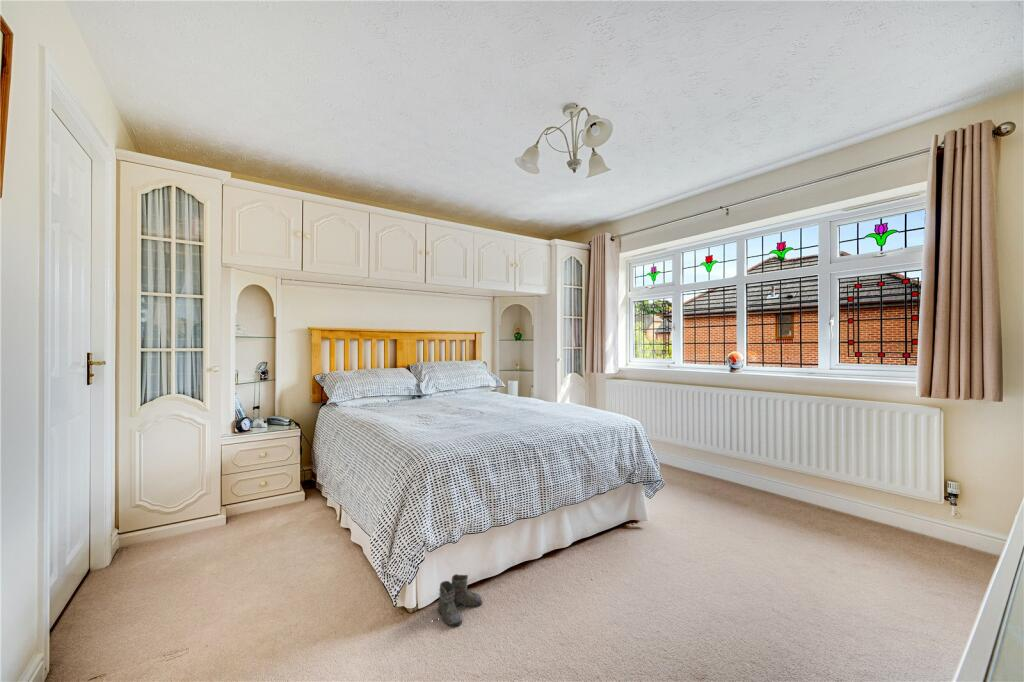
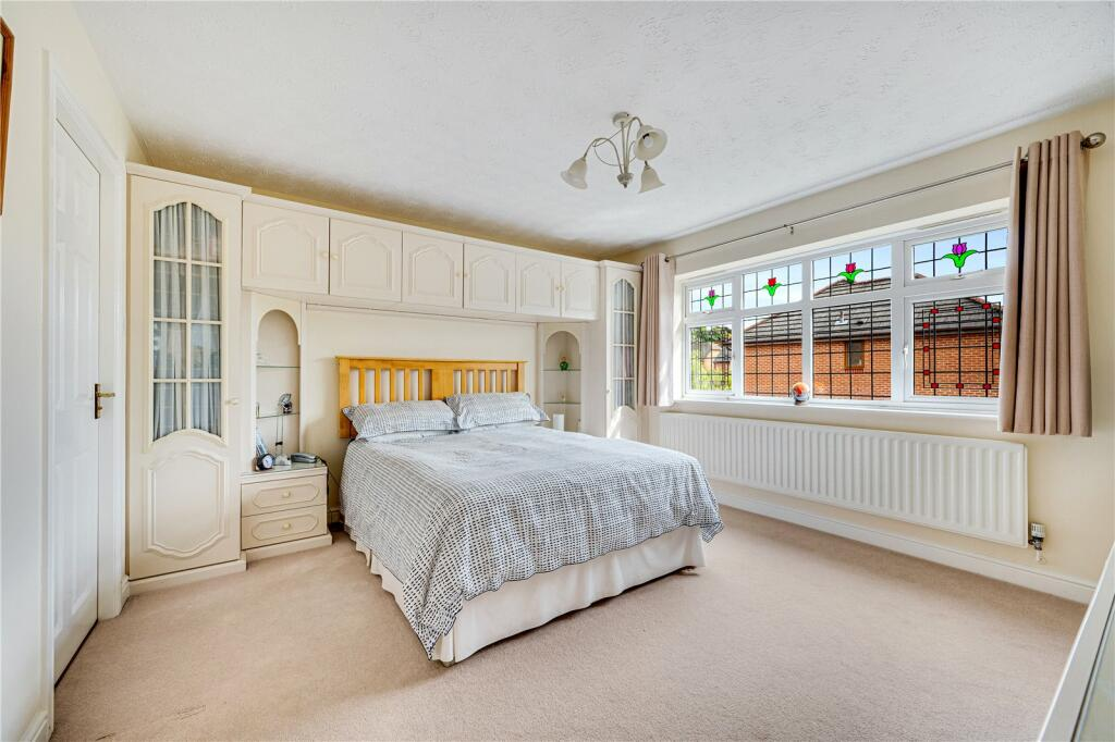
- boots [434,573,483,627]
